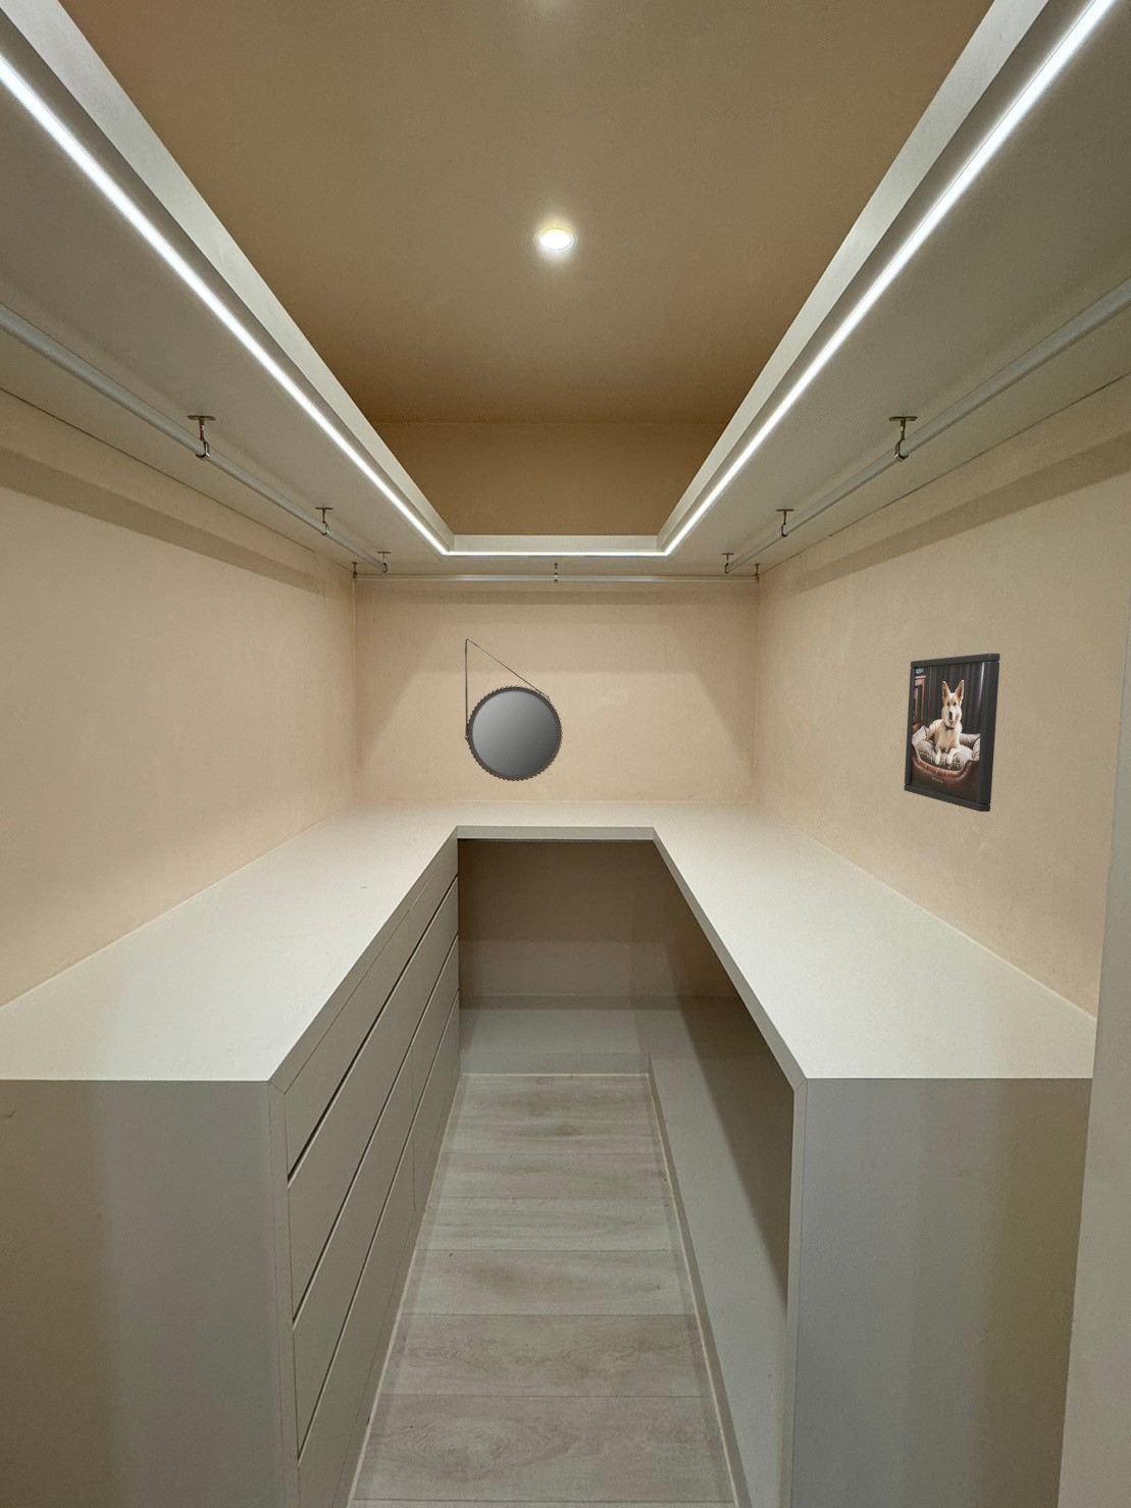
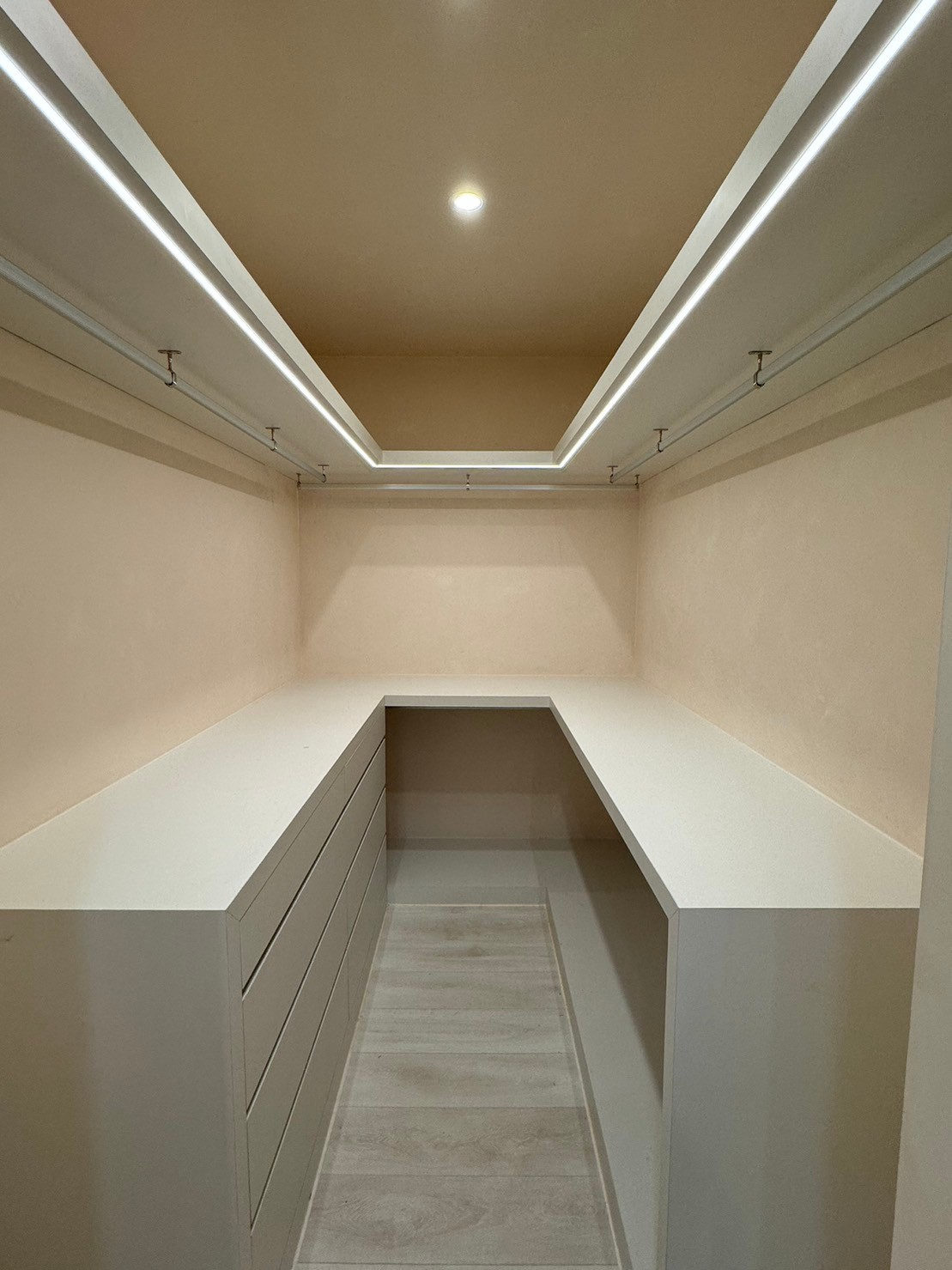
- home mirror [465,639,564,782]
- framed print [903,653,1002,812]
